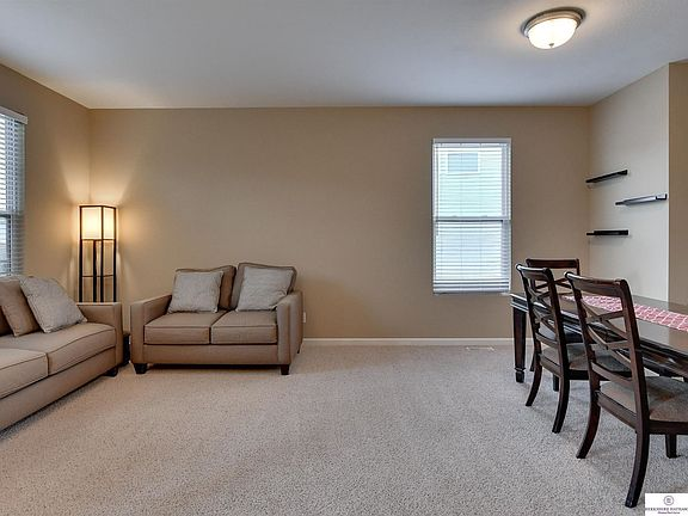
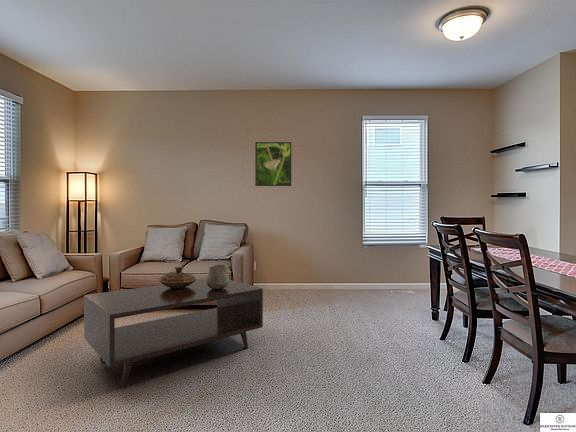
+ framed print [254,141,292,187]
+ decorative bowl [159,266,197,288]
+ coffee table [83,278,264,388]
+ ceramic cup [206,264,230,289]
